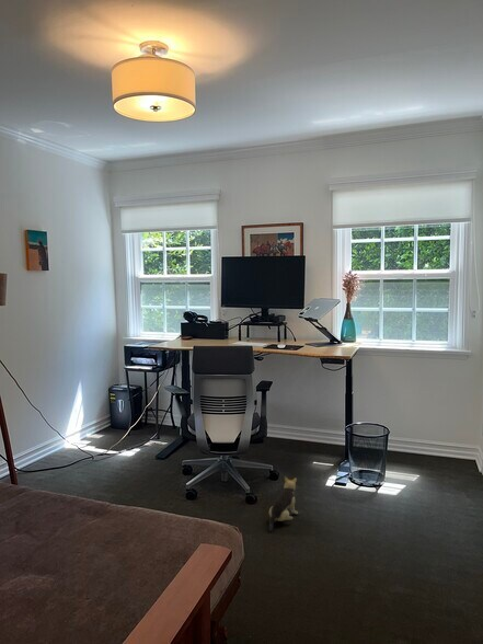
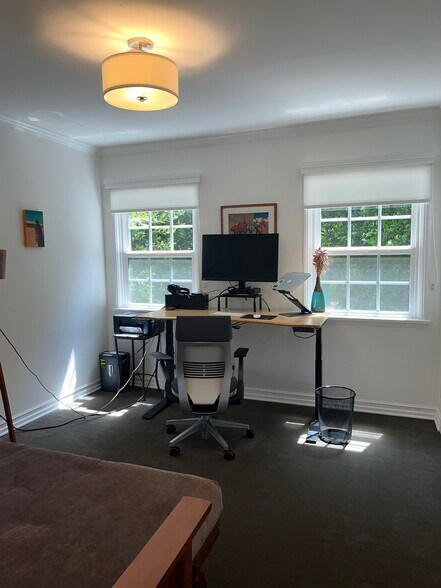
- plush toy [268,475,299,532]
